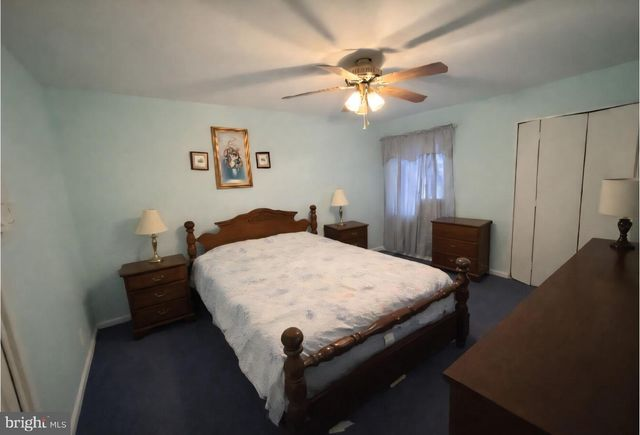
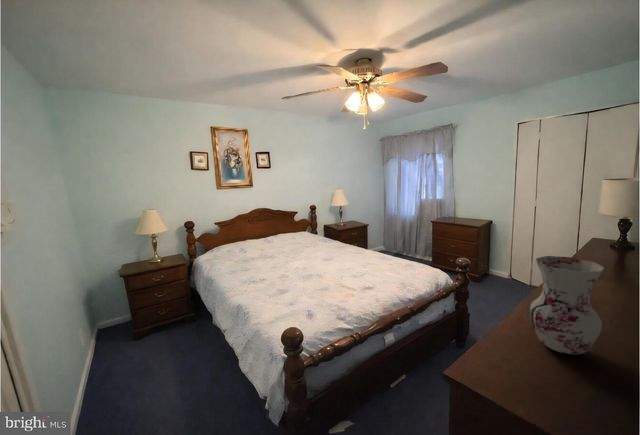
+ vase [529,255,605,356]
